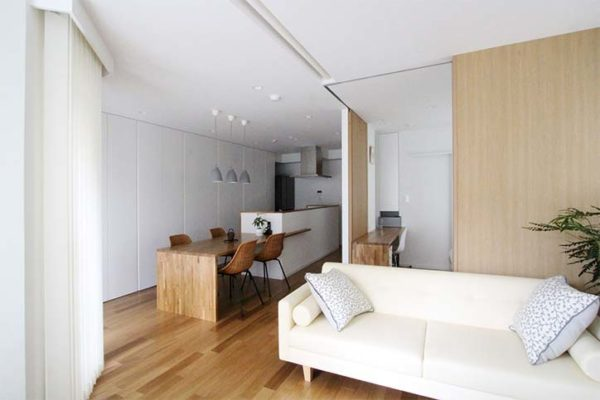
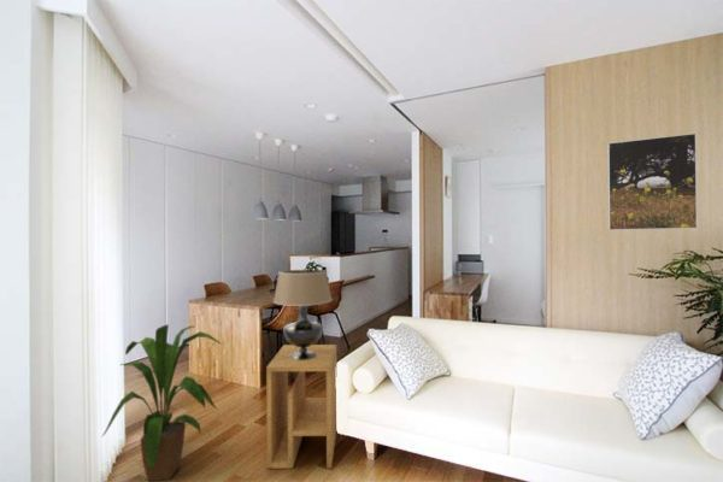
+ house plant [101,323,222,482]
+ table lamp [272,269,334,360]
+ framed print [606,133,699,231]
+ side table [265,343,337,470]
